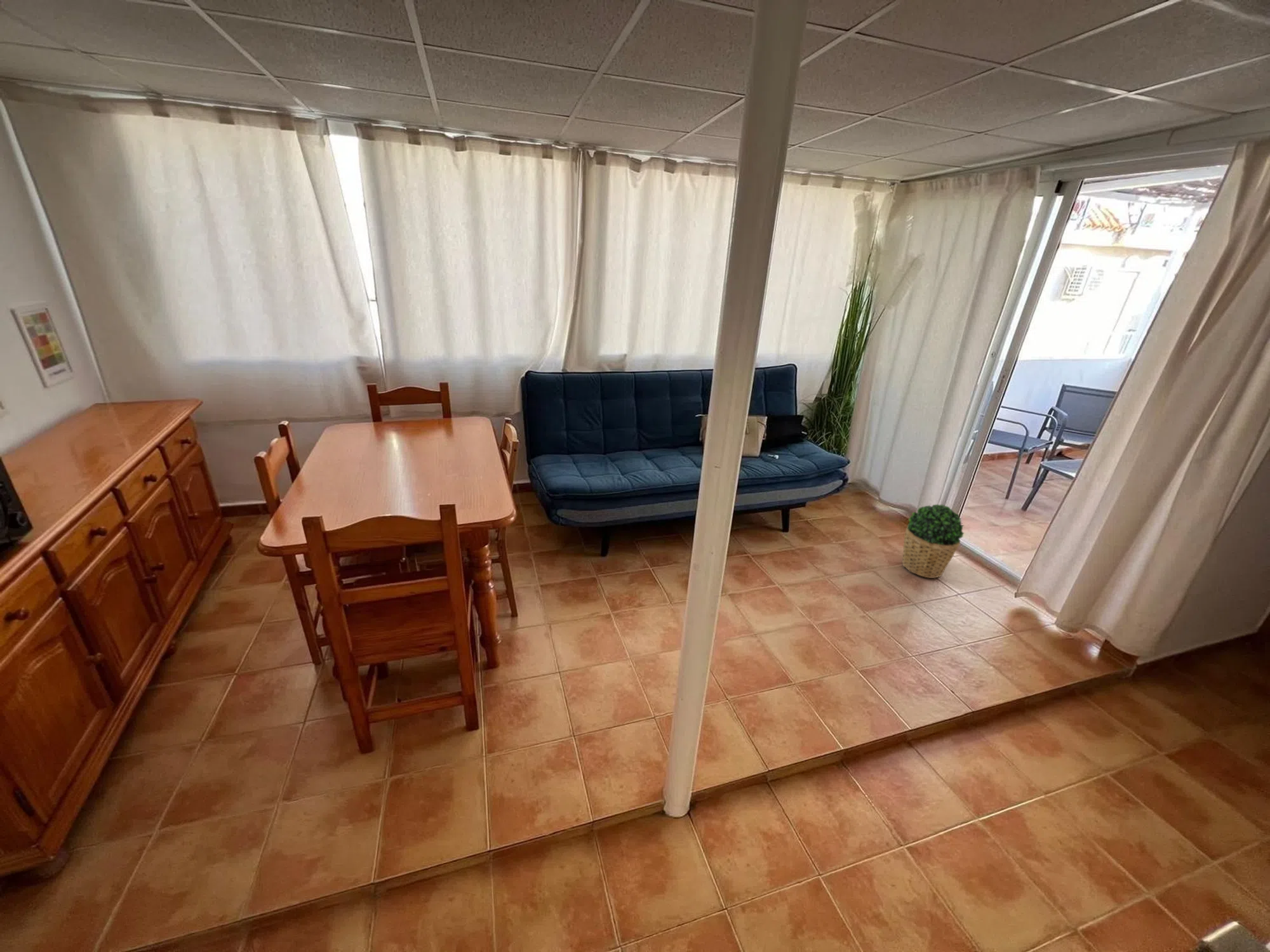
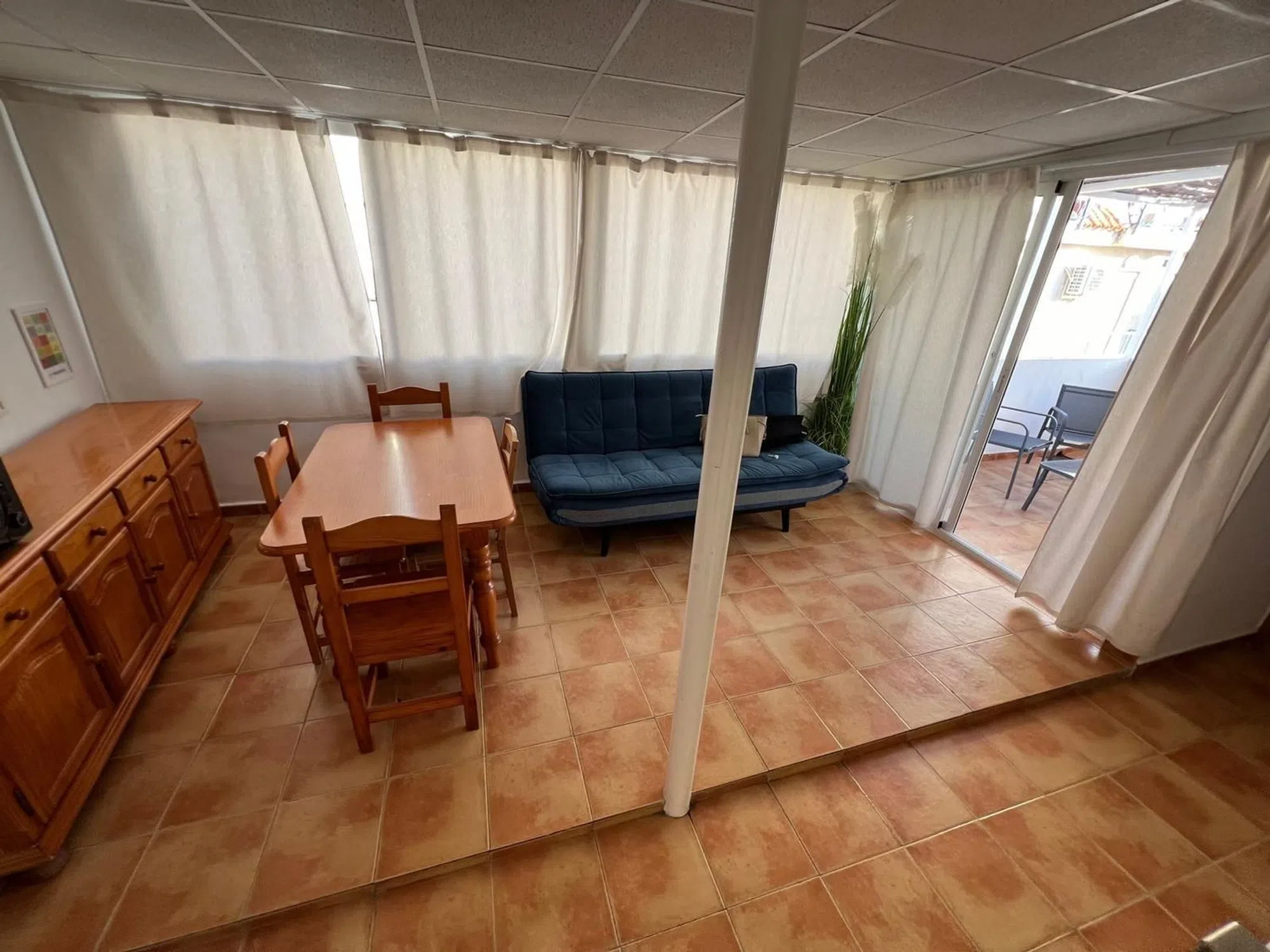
- potted plant [902,504,965,579]
